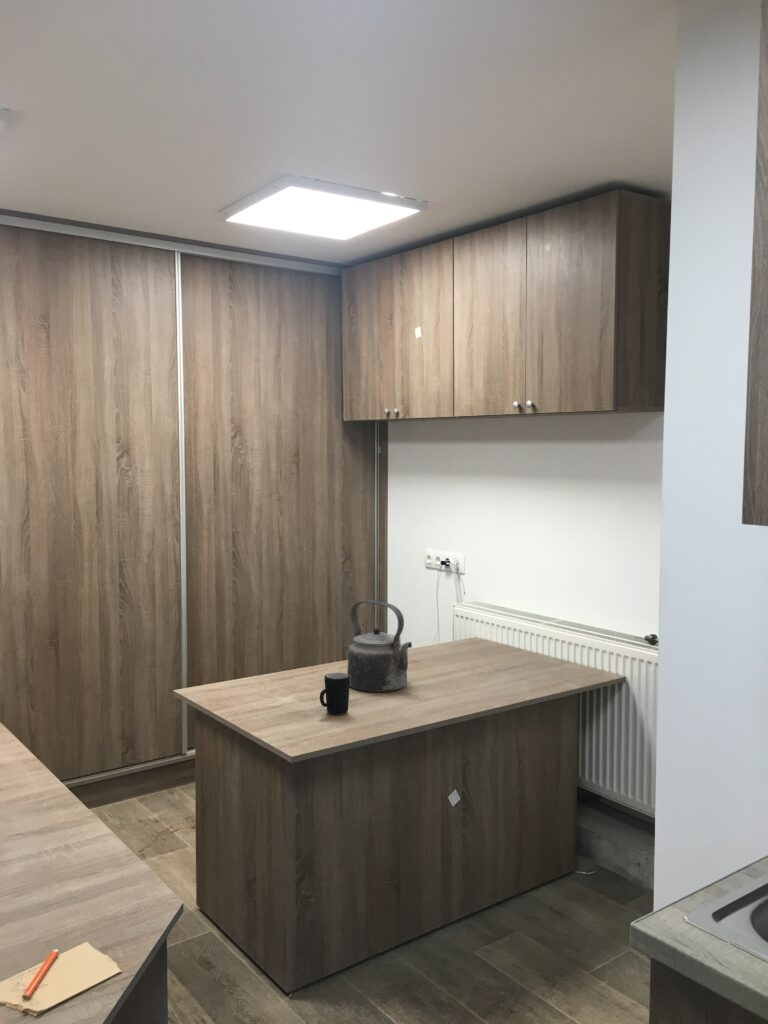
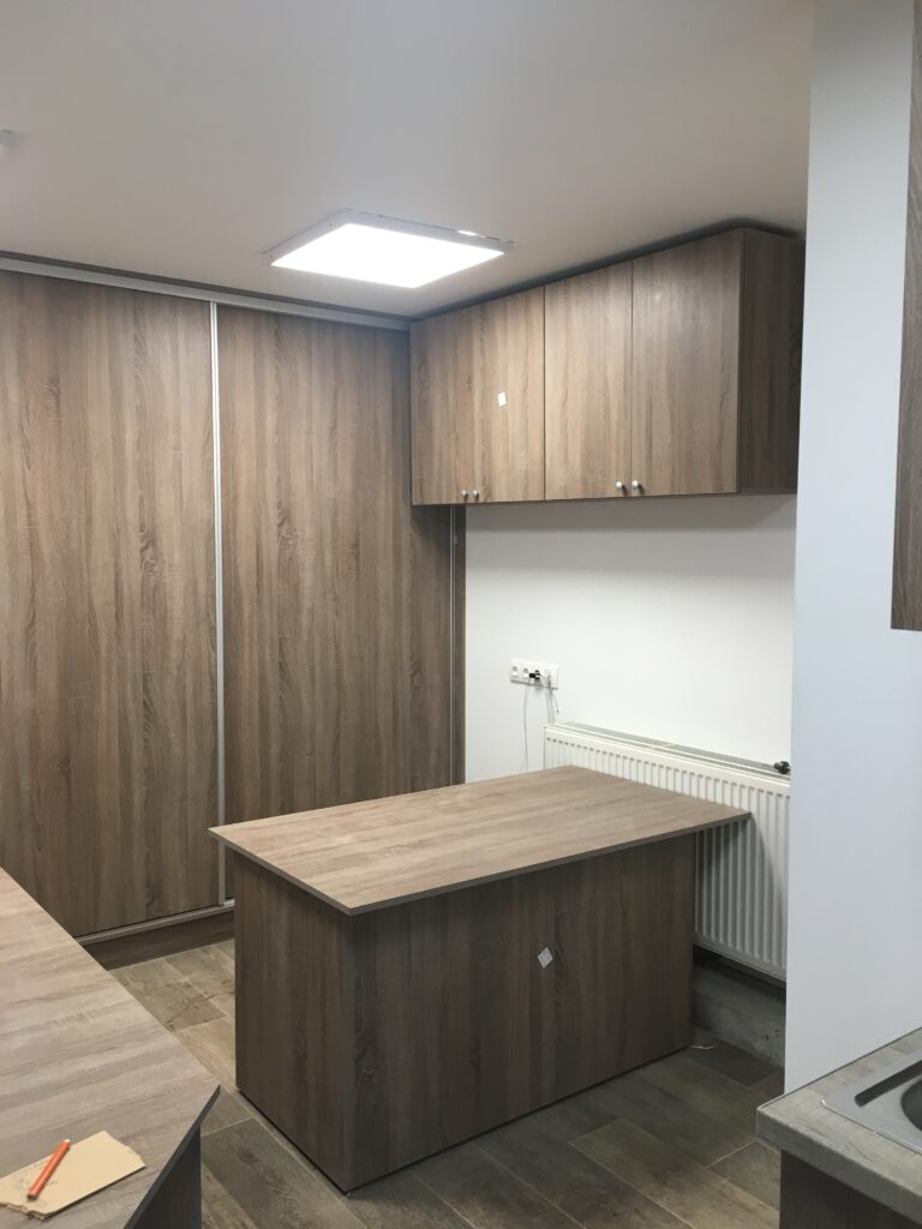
- mug [319,672,351,716]
- kettle [346,599,413,693]
